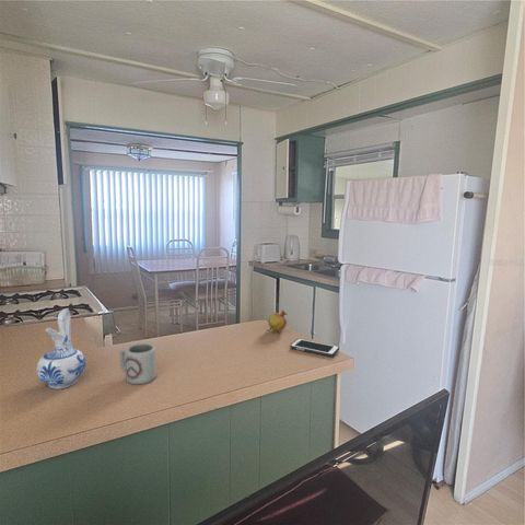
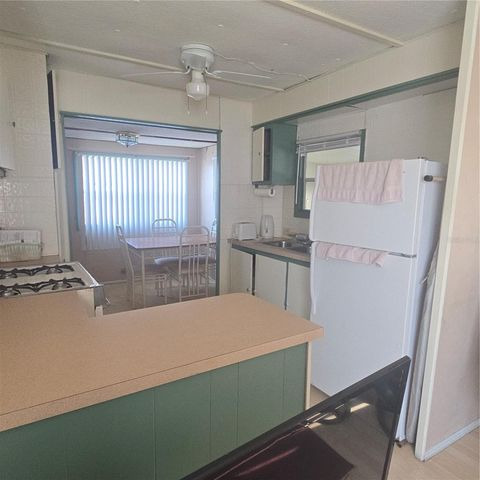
- ceramic pitcher [35,308,86,390]
- fruit [266,308,289,332]
- cup [118,342,158,385]
- cell phone [289,338,340,358]
